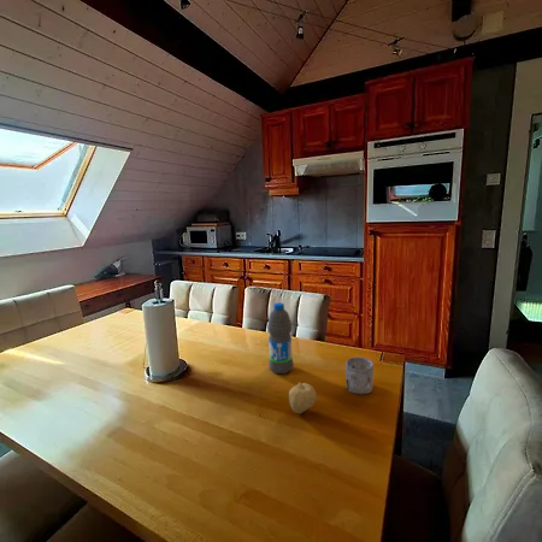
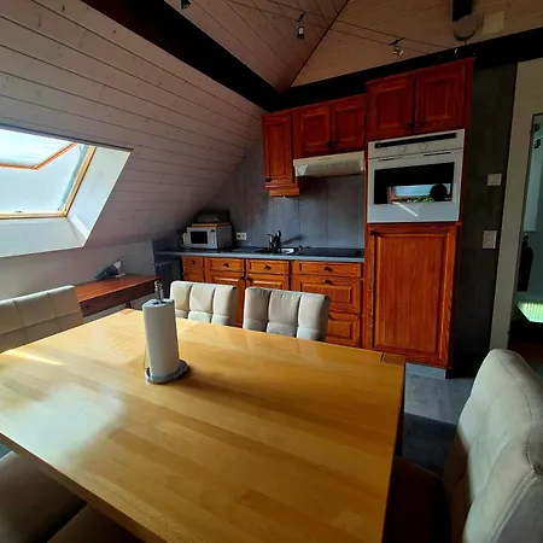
- water bottle [266,301,294,375]
- fruit [288,382,318,414]
- mug [344,357,375,395]
